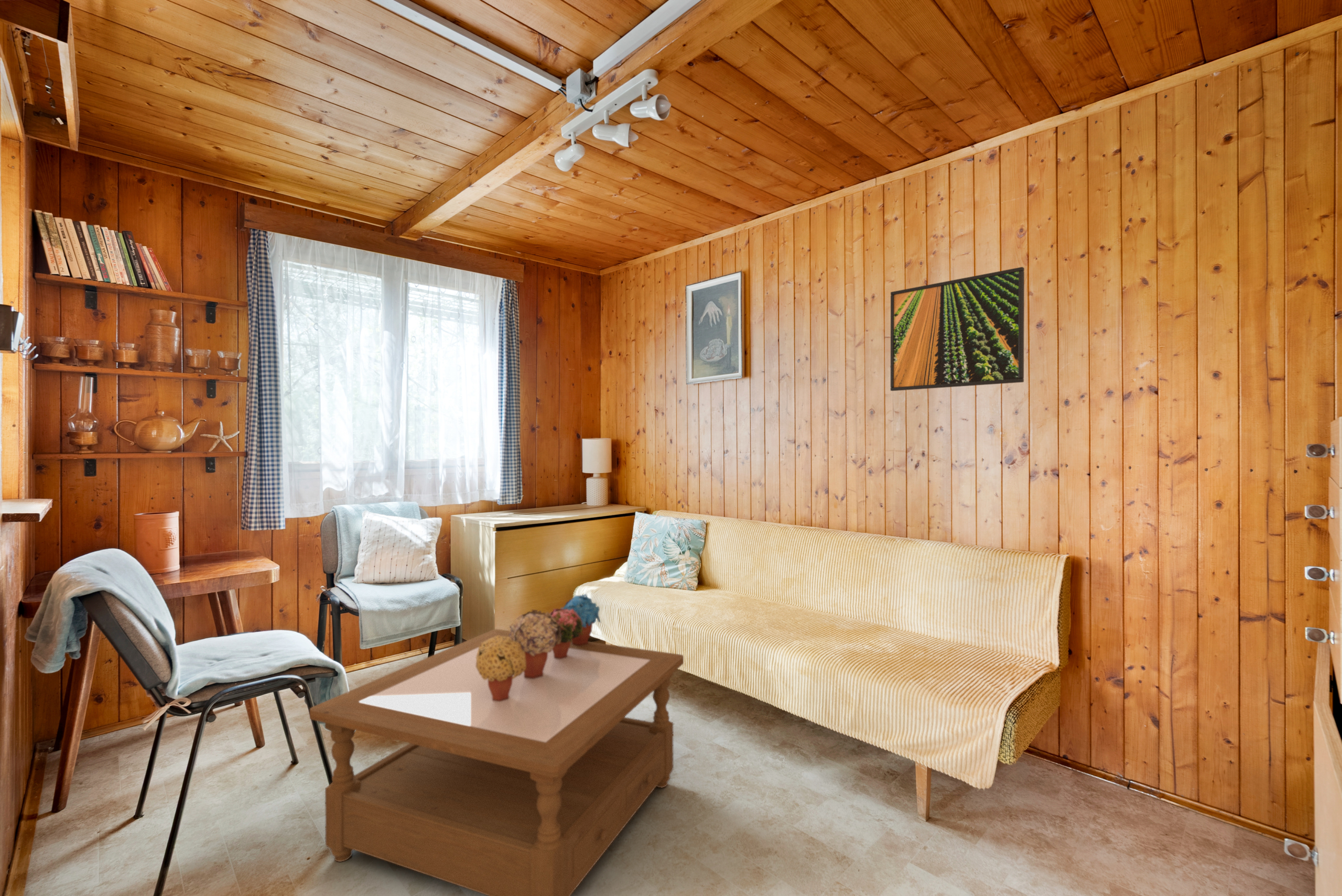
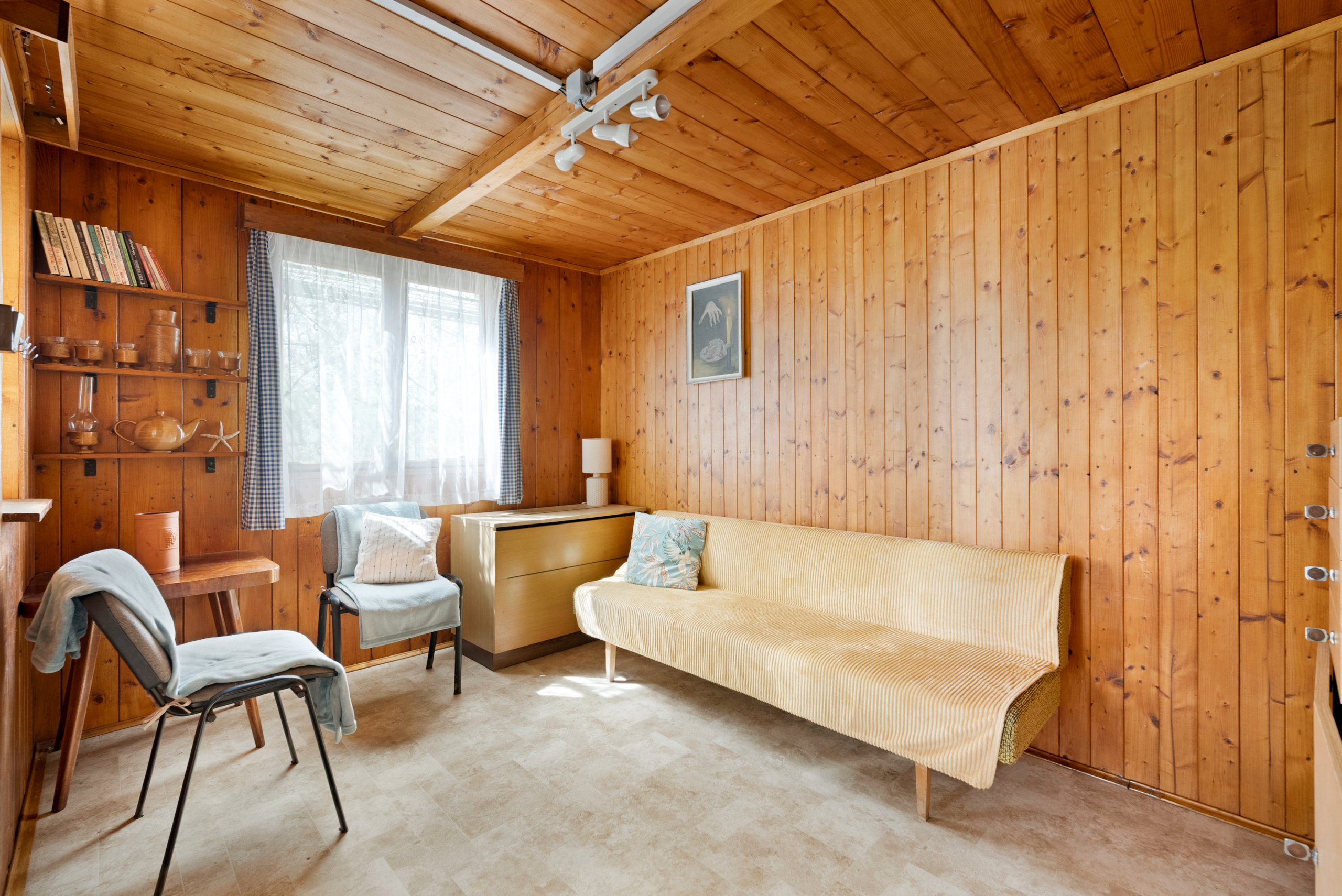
- coffee table [309,629,684,896]
- potted flower [476,593,601,702]
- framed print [890,266,1025,391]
